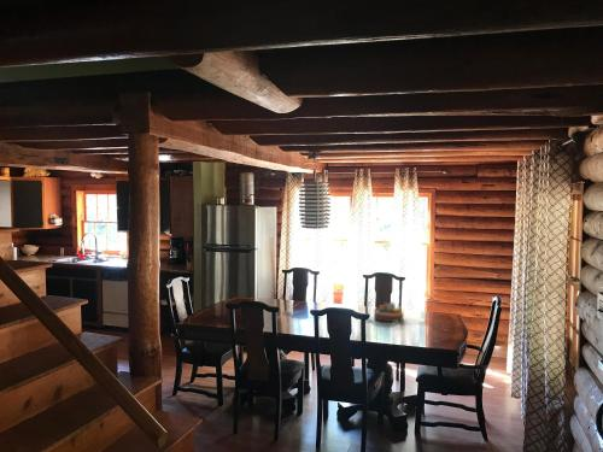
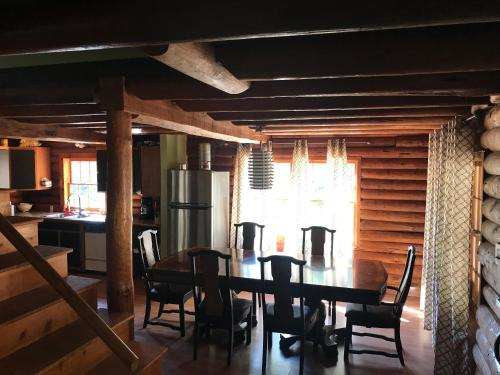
- decorative bowl [374,300,404,323]
